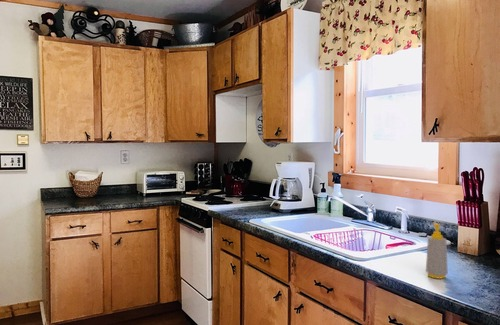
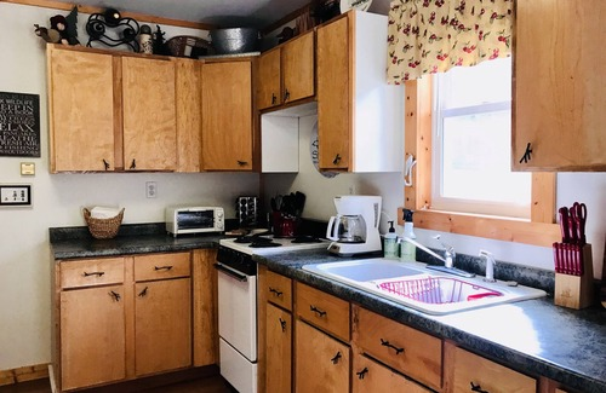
- soap bottle [425,222,449,280]
